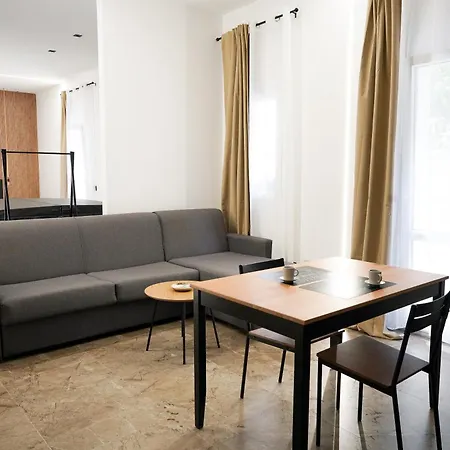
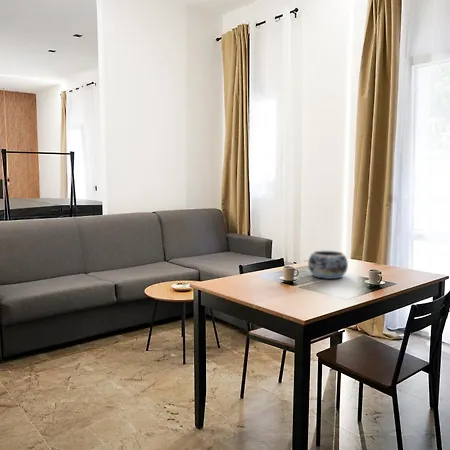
+ decorative bowl [307,250,349,280]
